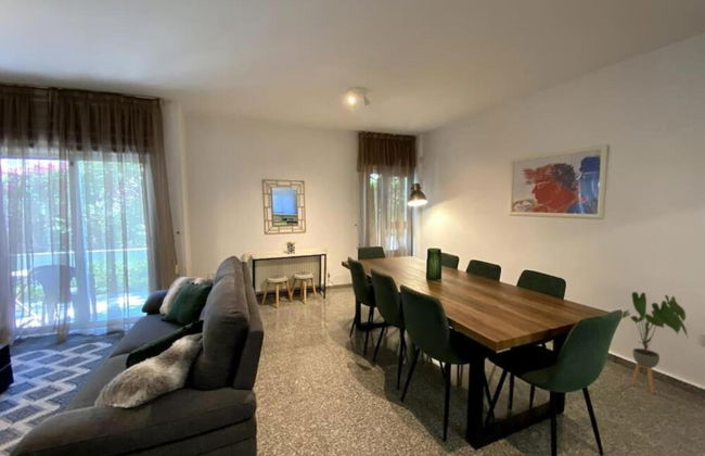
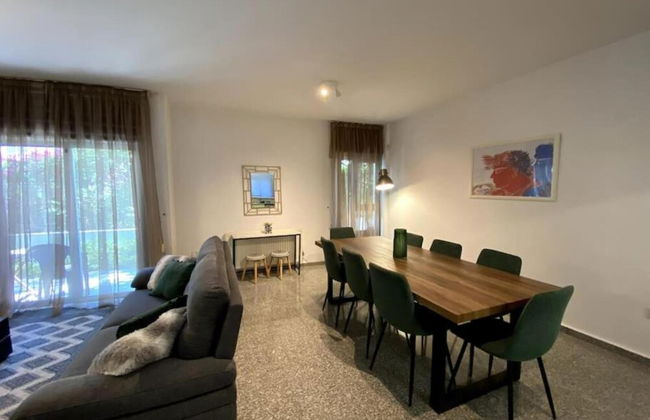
- house plant [621,291,690,394]
